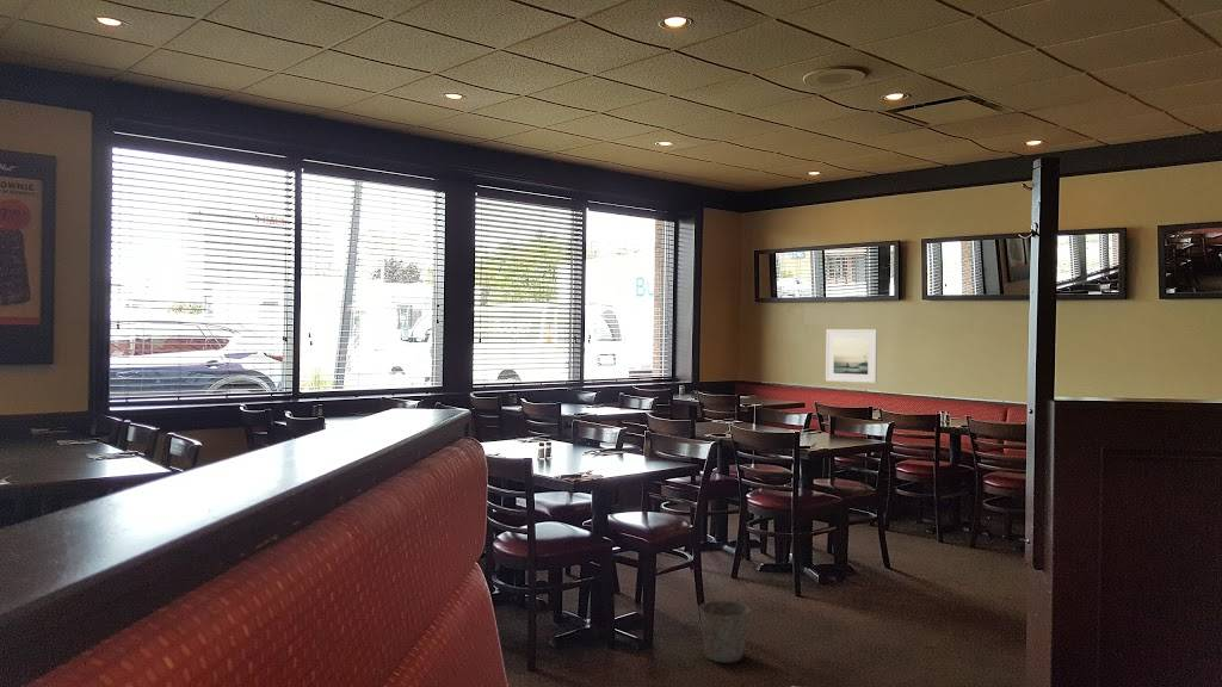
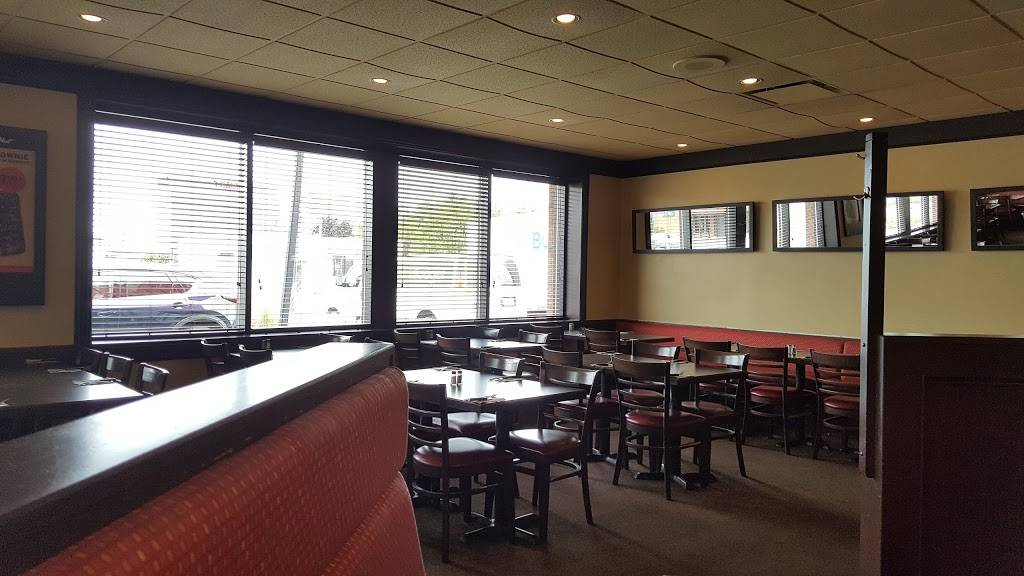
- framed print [825,328,878,384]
- bucket [697,576,752,664]
